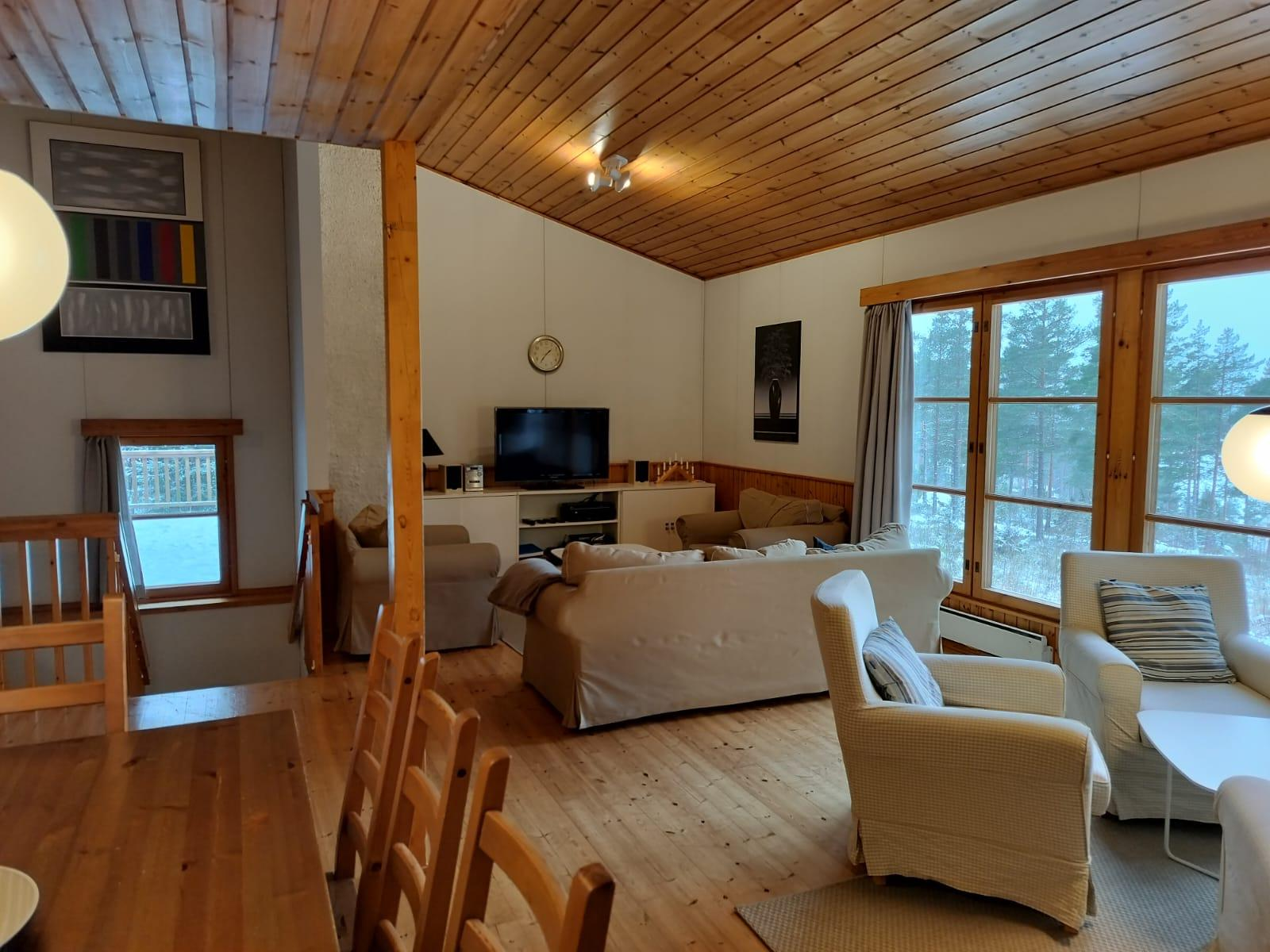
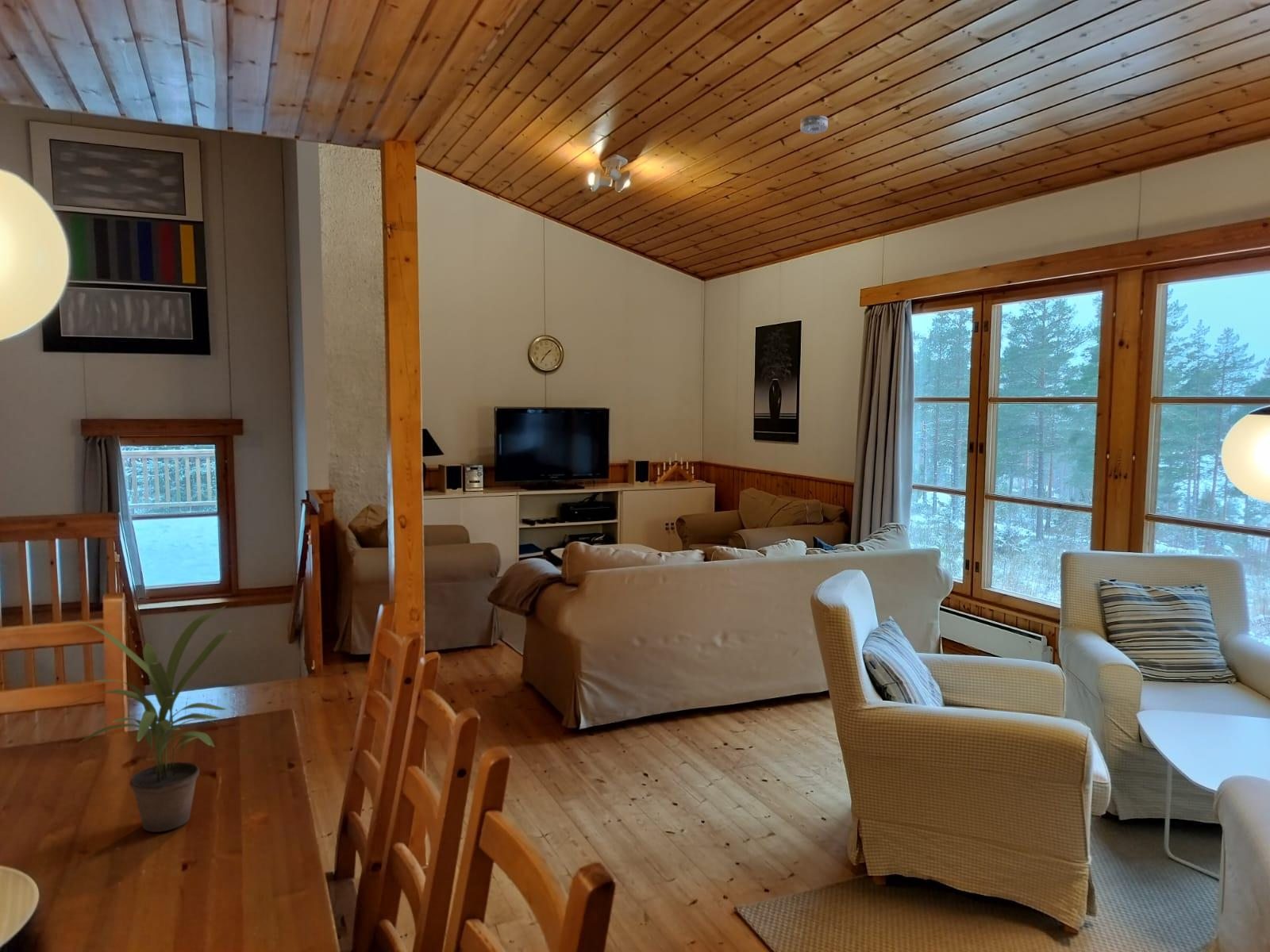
+ potted plant [67,605,233,833]
+ smoke detector [800,114,829,135]
